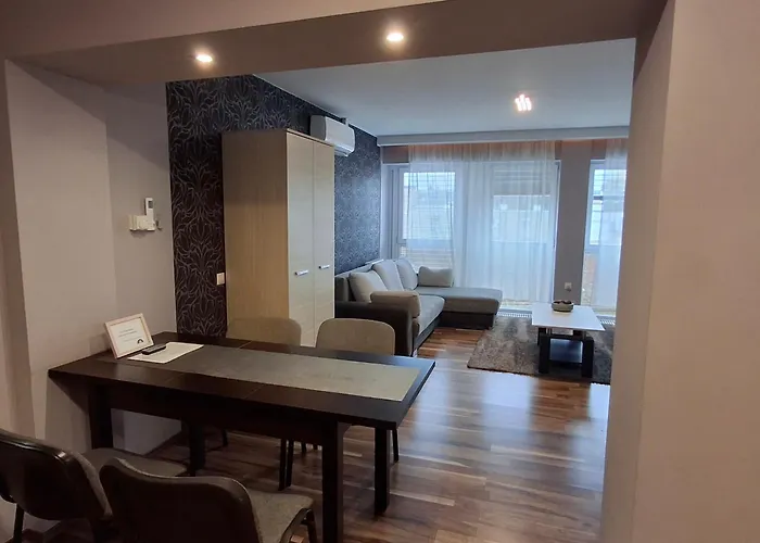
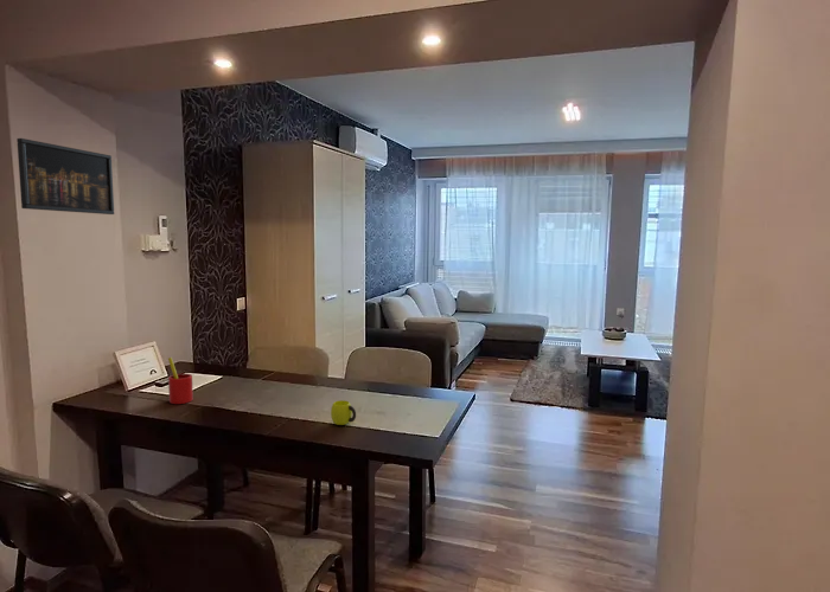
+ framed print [15,137,115,215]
+ straw [167,356,194,405]
+ cup [330,399,357,426]
